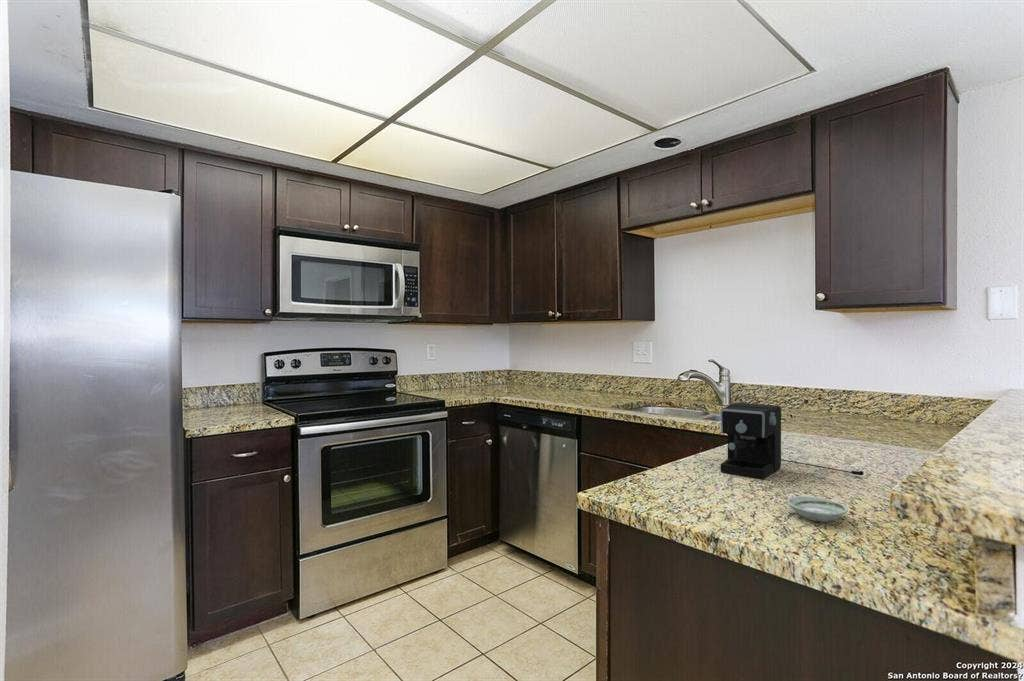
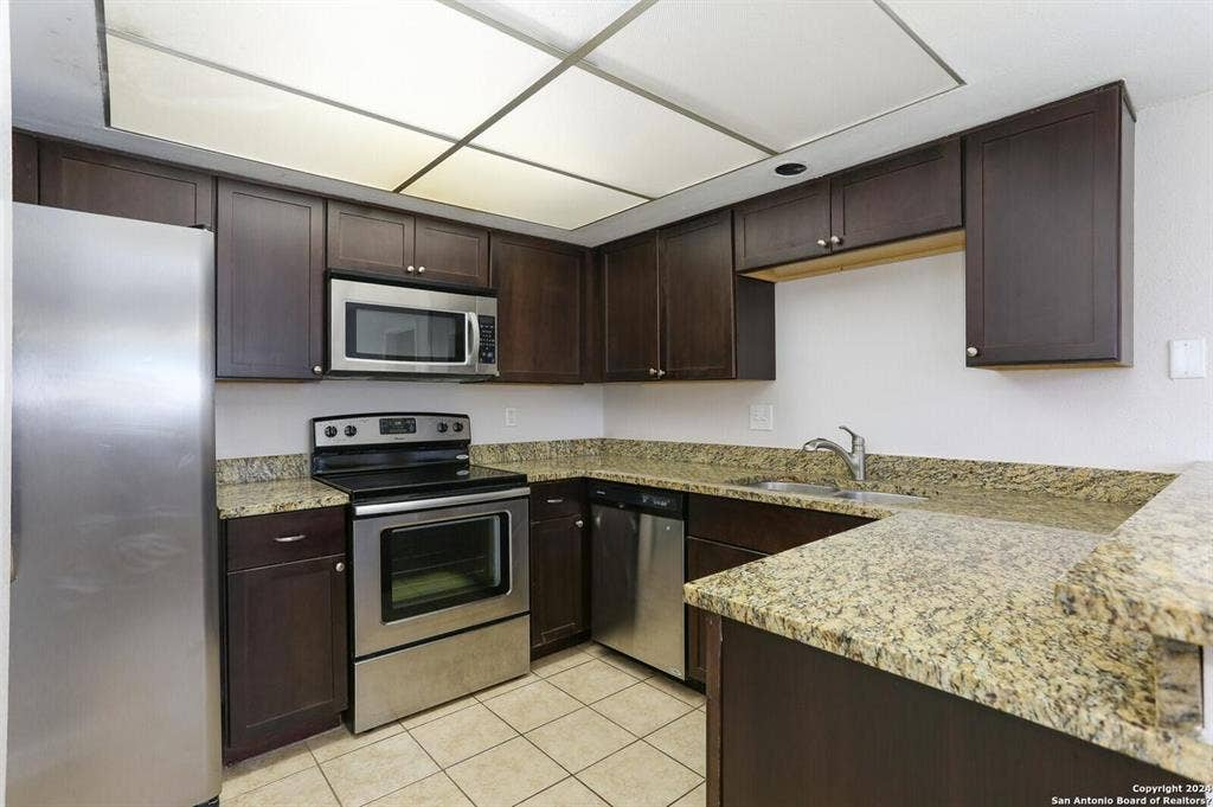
- saucer [786,495,849,523]
- coffee maker [720,402,865,479]
